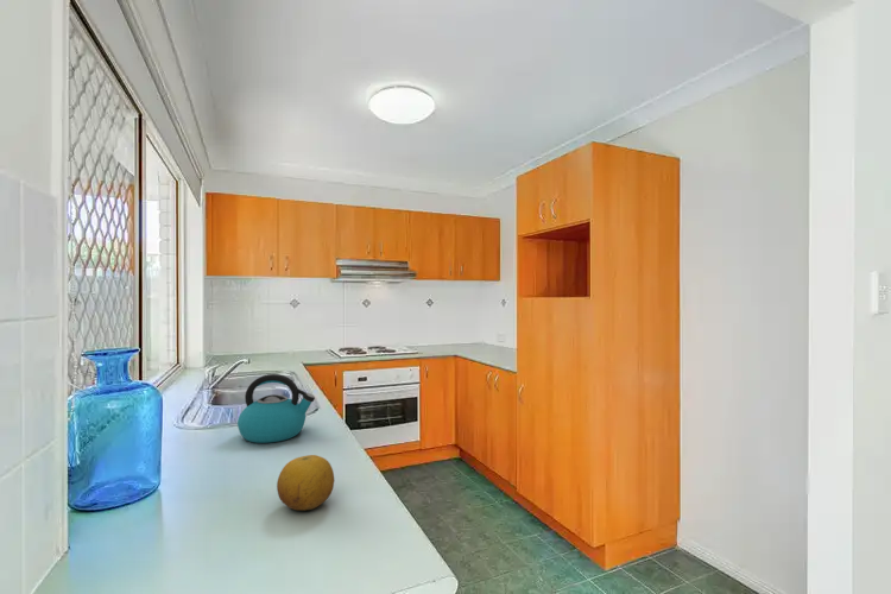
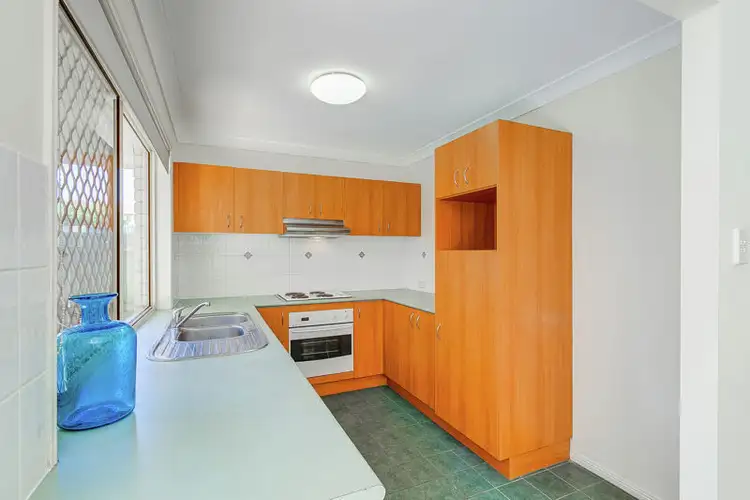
- kettle [236,373,316,444]
- fruit [276,454,335,511]
